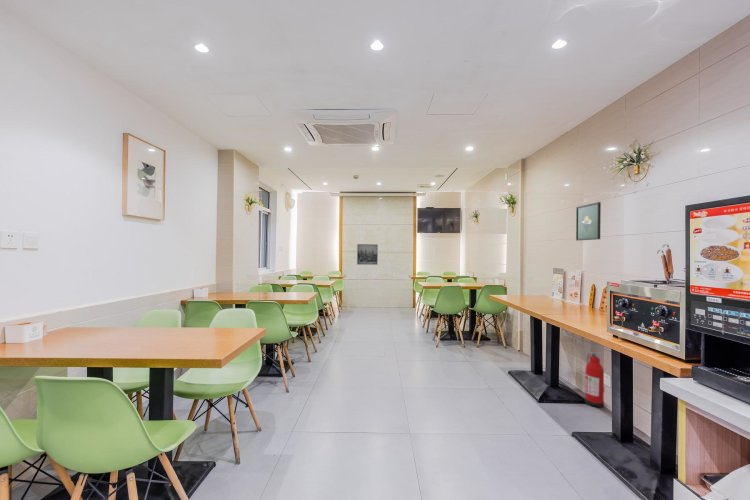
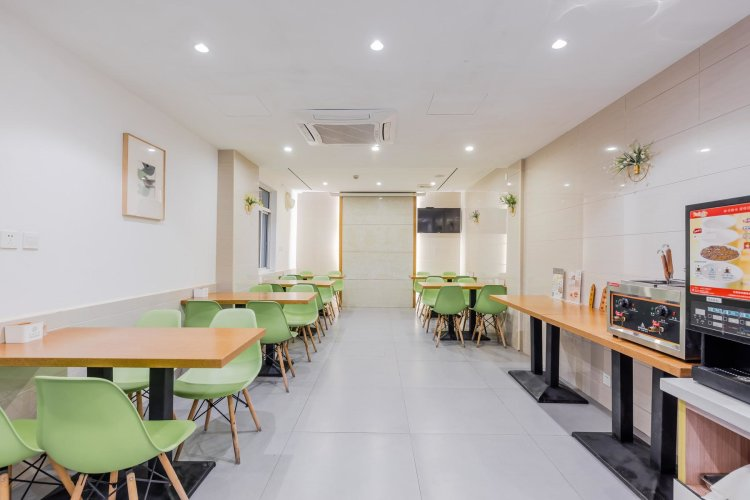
- wall art [356,243,379,266]
- fire extinguisher [584,351,605,409]
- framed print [575,201,602,242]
